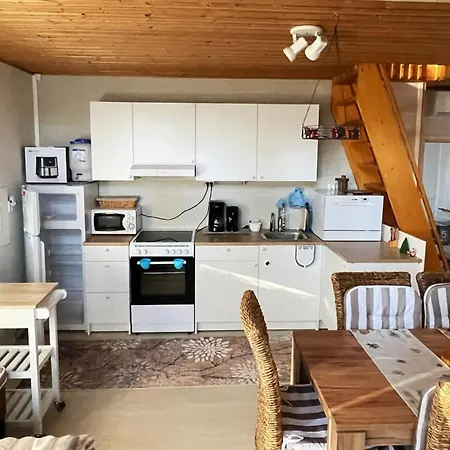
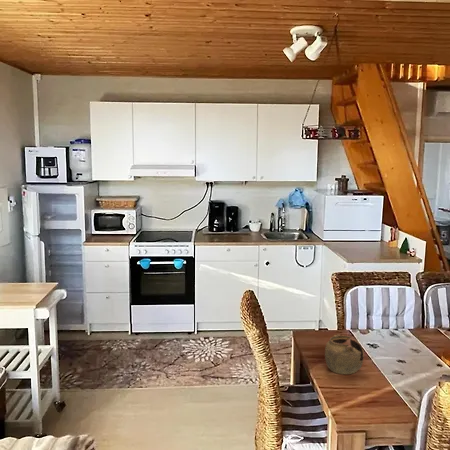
+ teapot [324,333,365,375]
